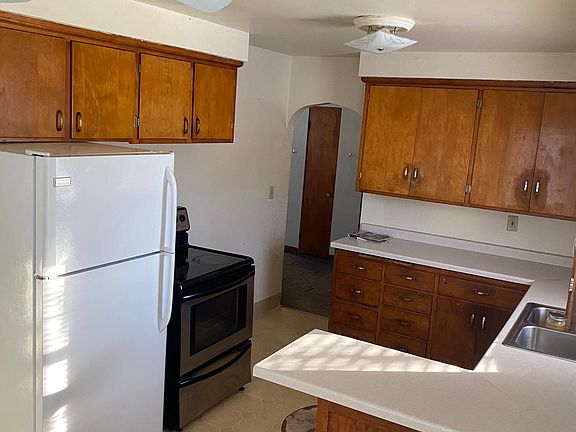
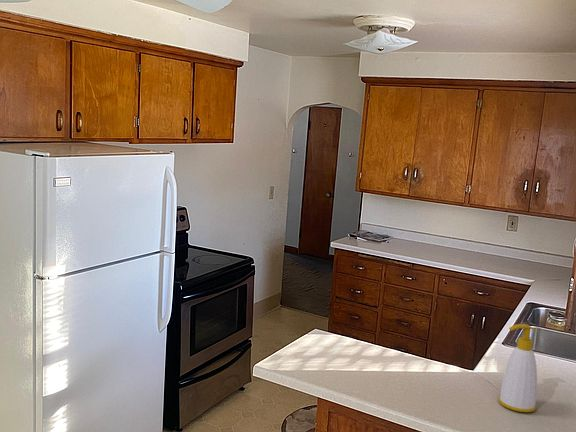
+ soap bottle [498,323,538,413]
